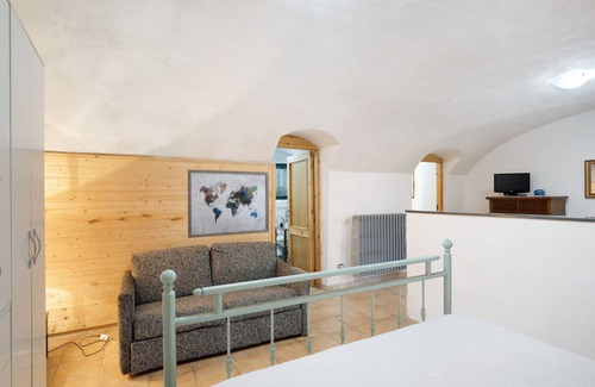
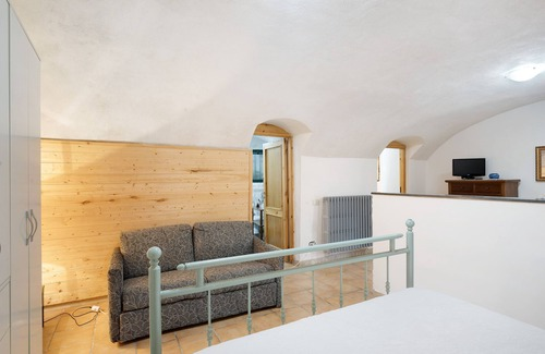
- wall art [187,168,270,239]
